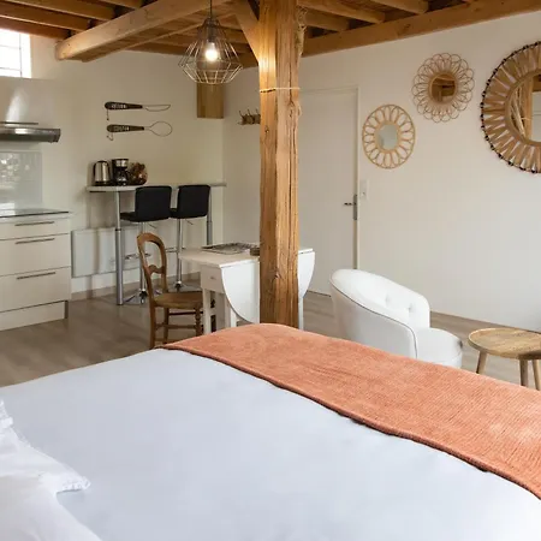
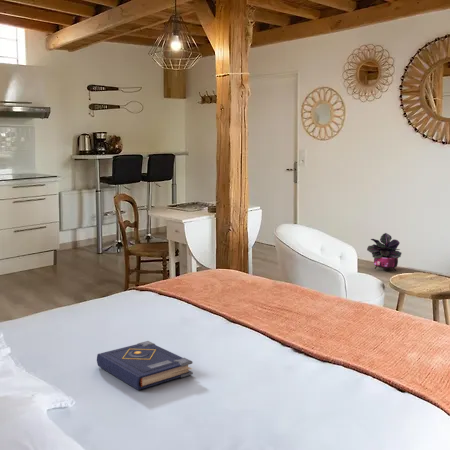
+ potted plant [366,232,402,272]
+ book [96,340,194,391]
